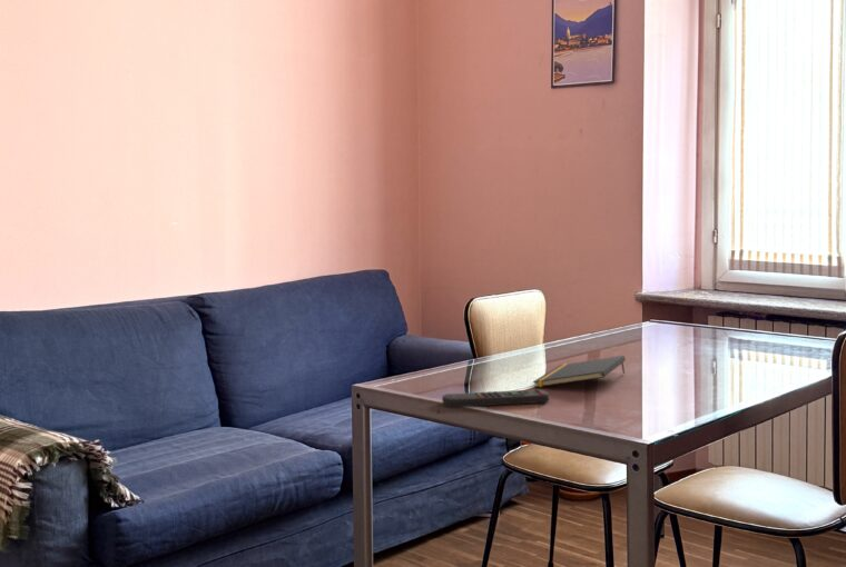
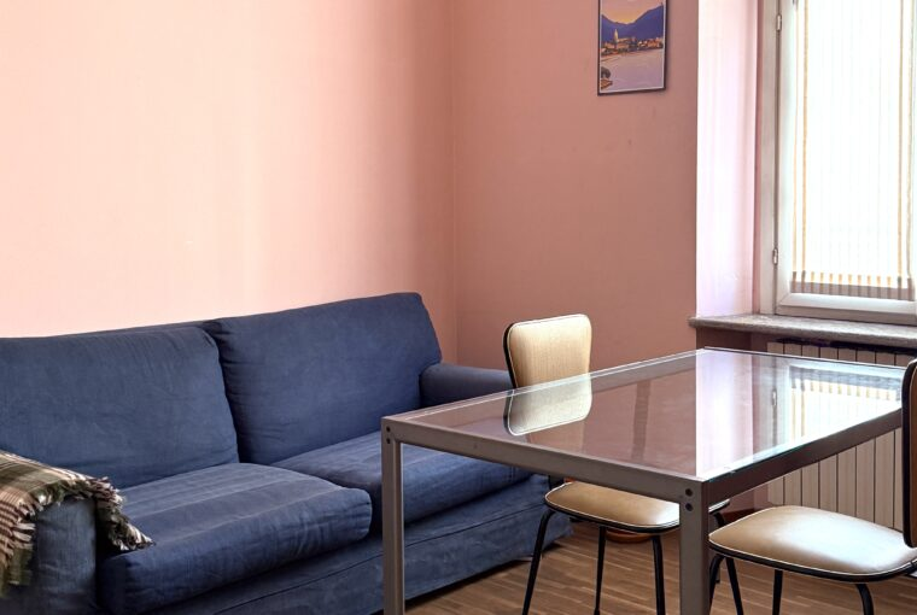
- remote control [441,388,550,408]
- notepad [532,355,627,388]
